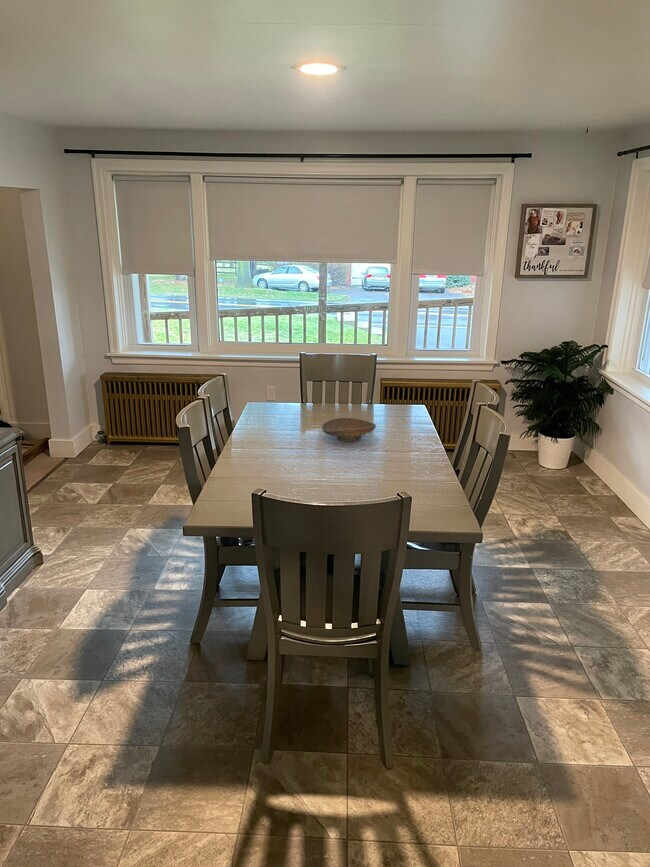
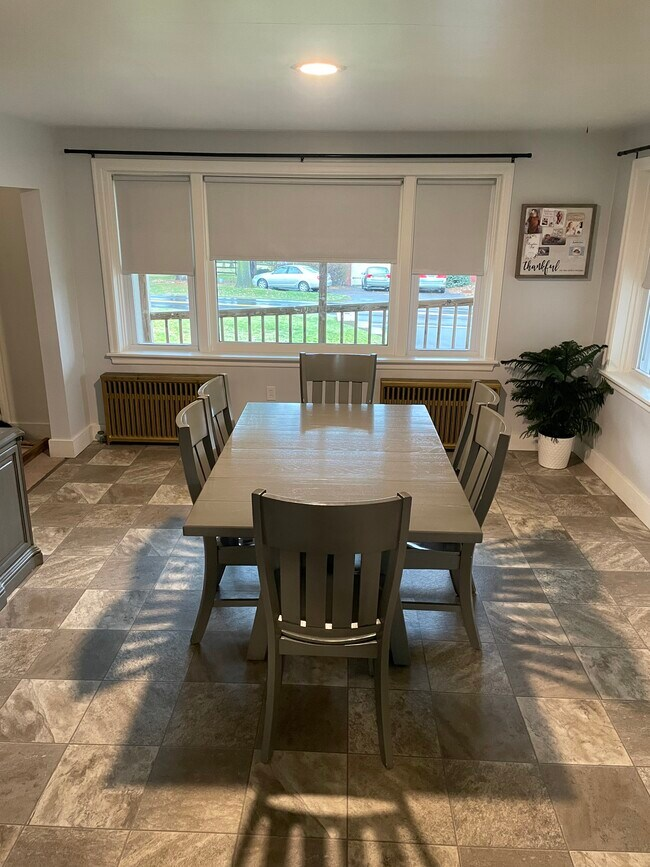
- decorative bowl [321,417,377,442]
